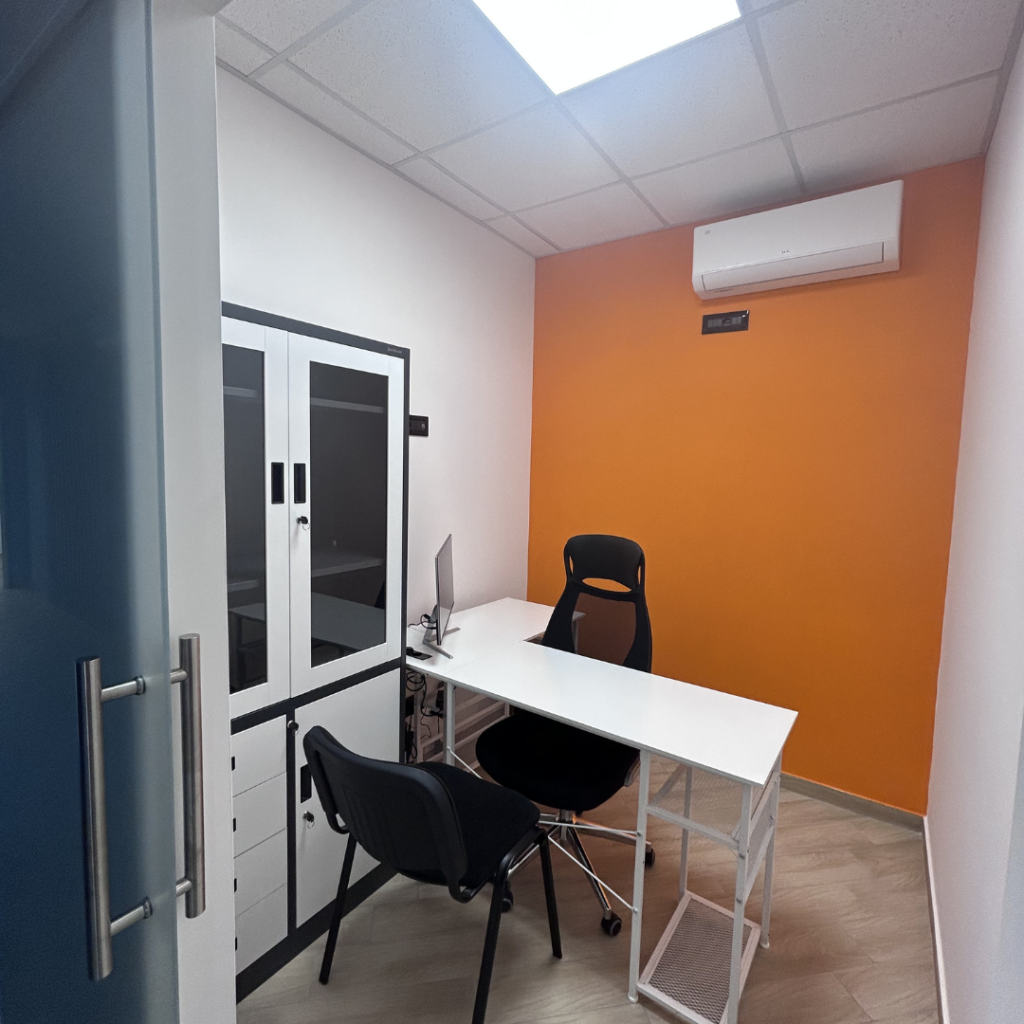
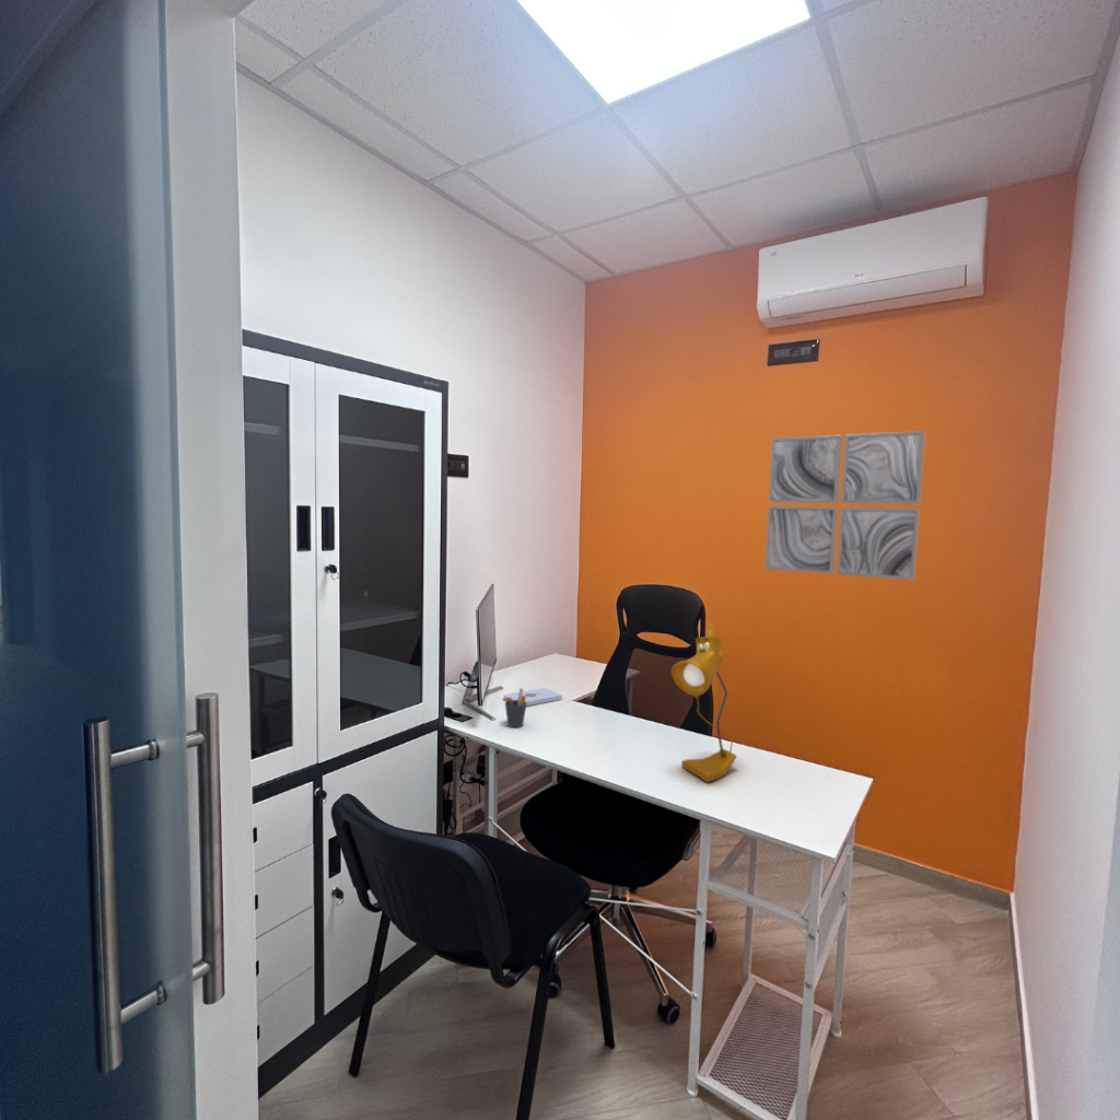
+ desk lamp [670,623,737,783]
+ notepad [502,687,563,707]
+ wall art [763,430,926,582]
+ pen holder [504,687,527,728]
